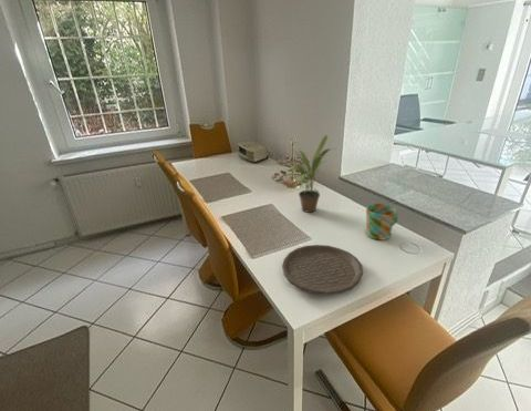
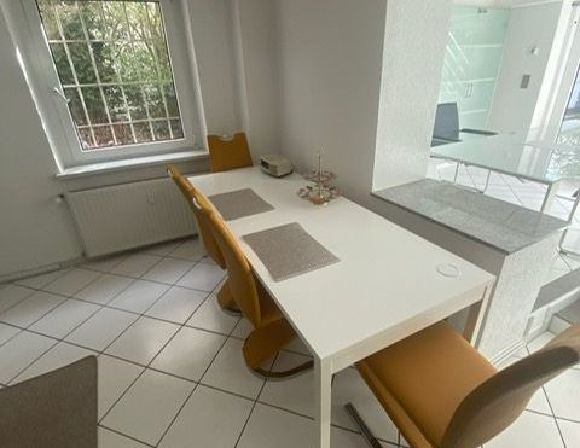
- plate [281,244,364,295]
- mug [365,203,399,242]
- potted plant [287,134,341,214]
